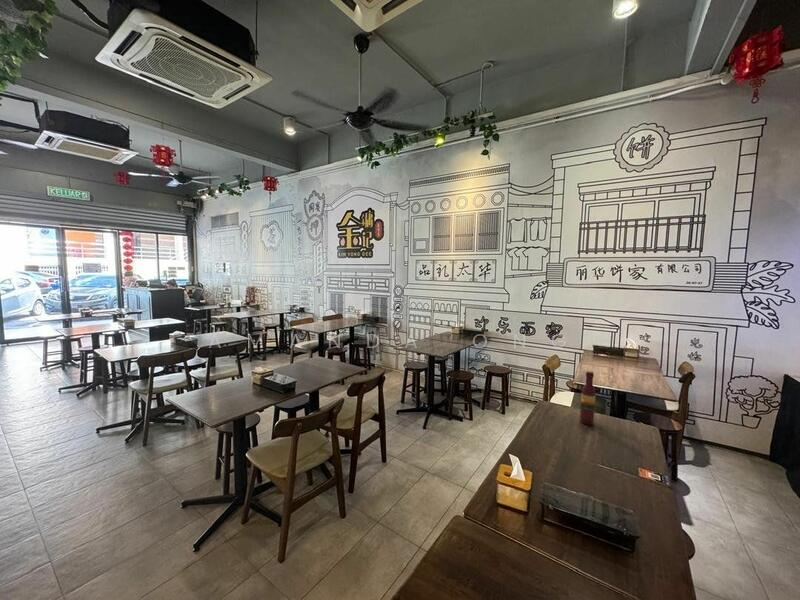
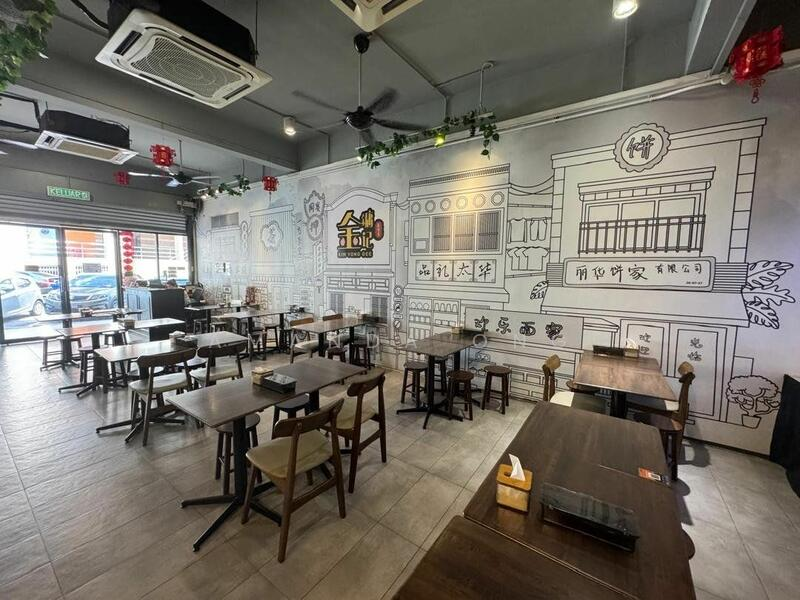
- wine bottle [579,370,596,426]
